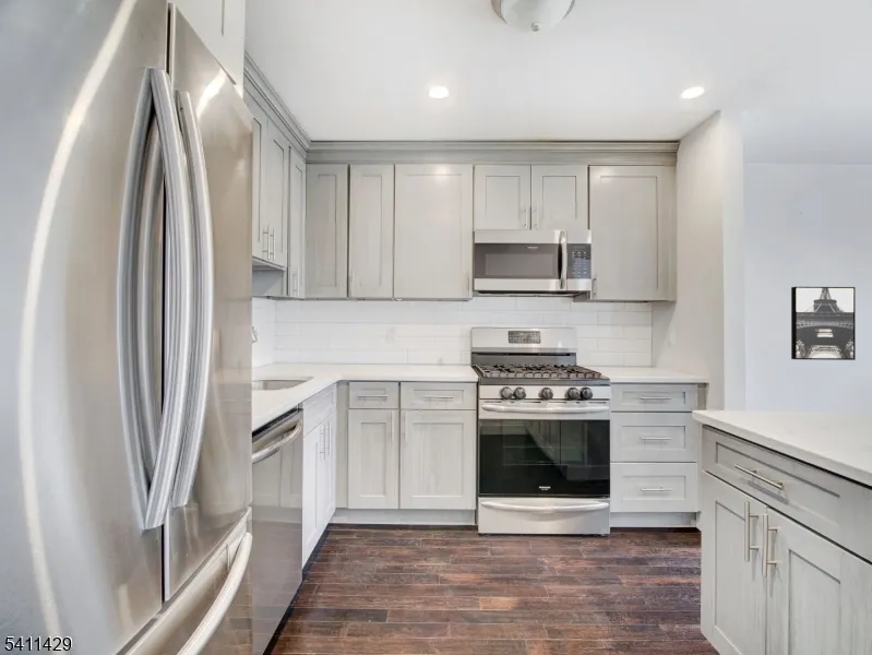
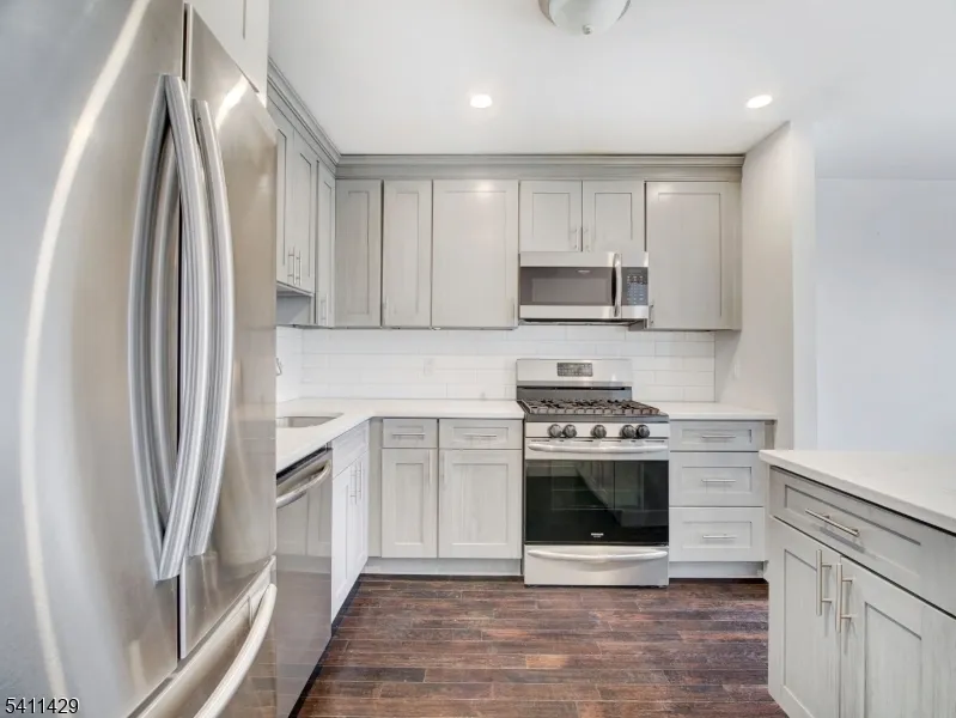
- wall art [790,286,857,361]
